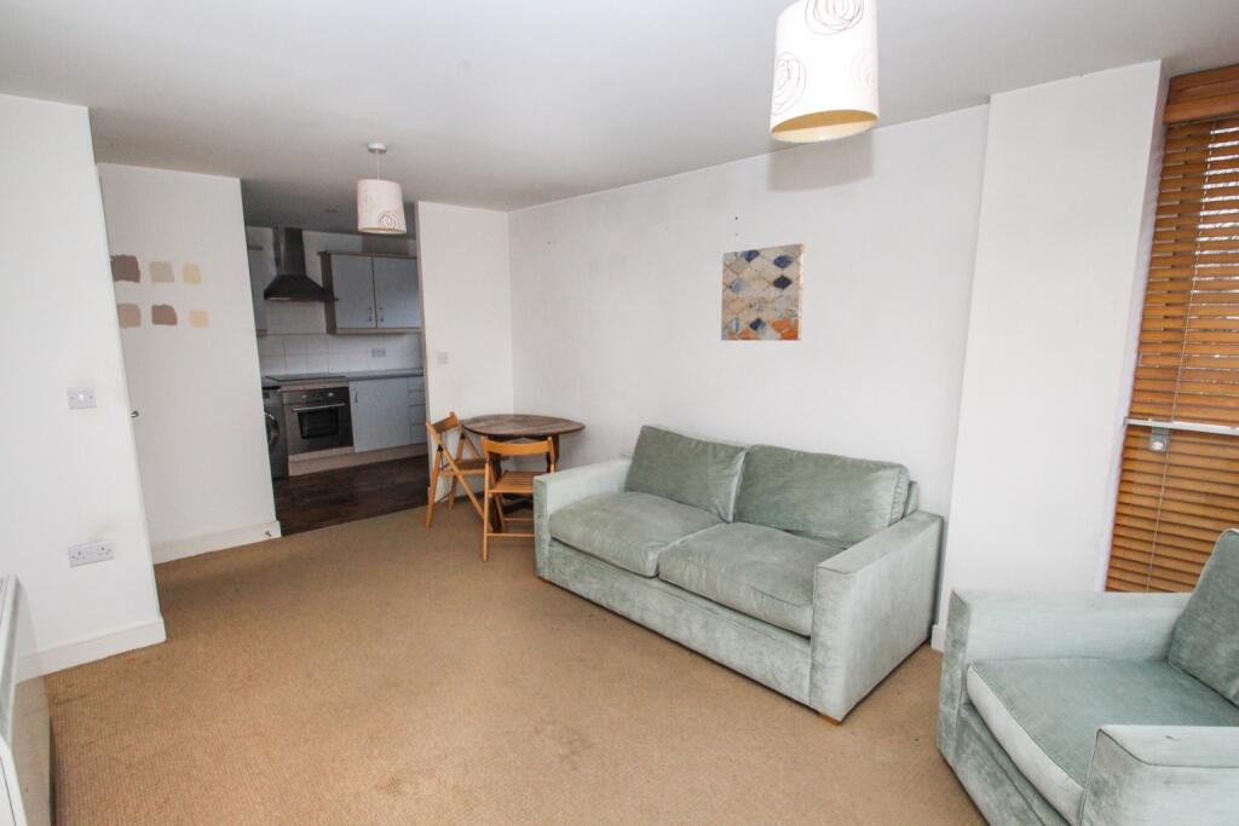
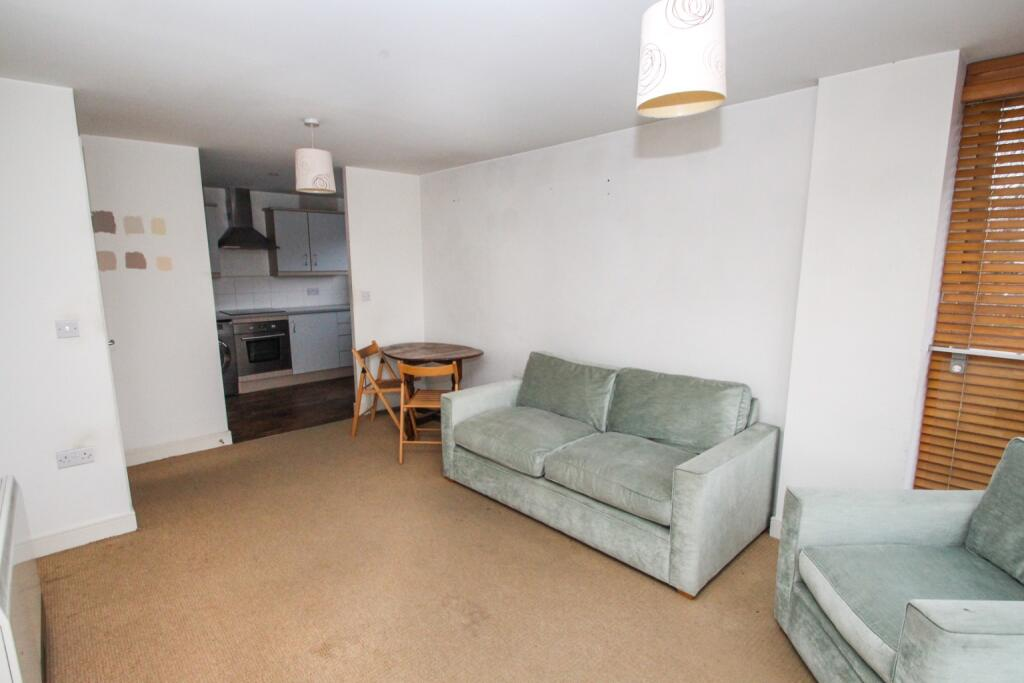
- wall art [720,242,806,341]
